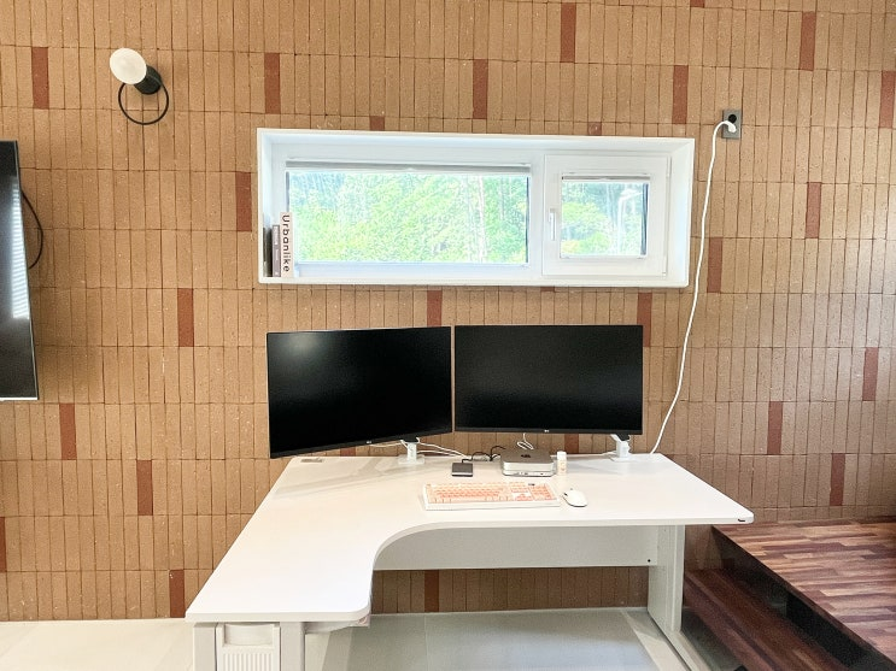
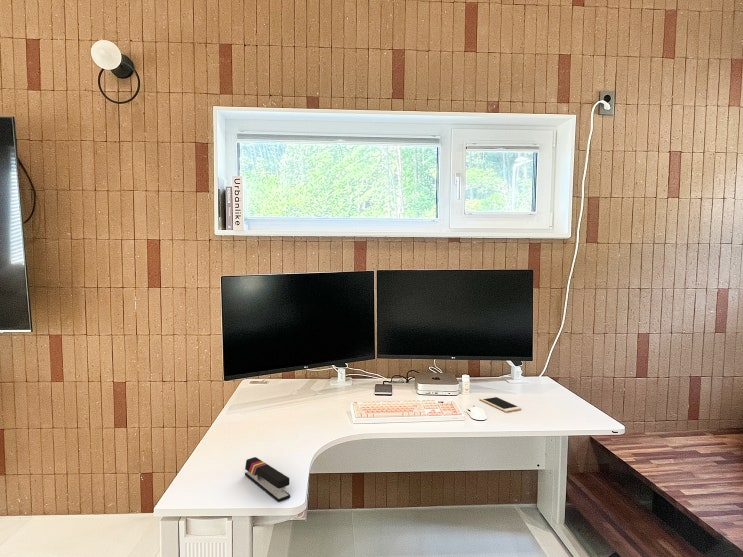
+ stapler [244,456,291,503]
+ cell phone [478,395,522,413]
